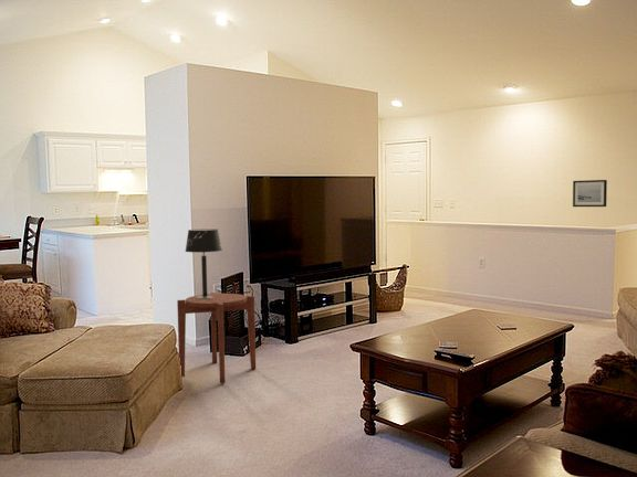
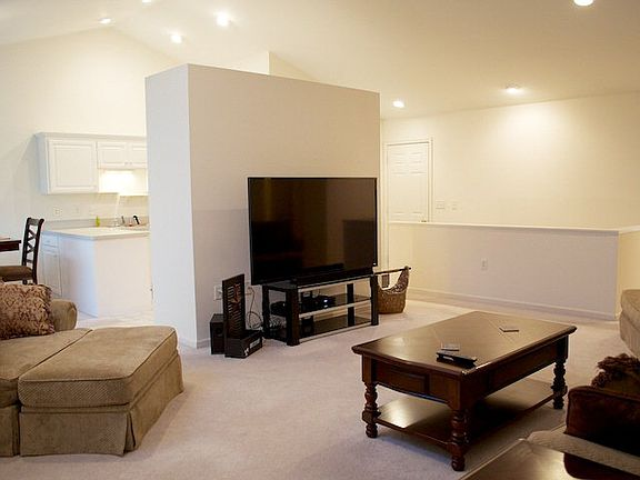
- table lamp [185,227,223,299]
- wall art [572,179,608,208]
- side table [176,292,257,384]
